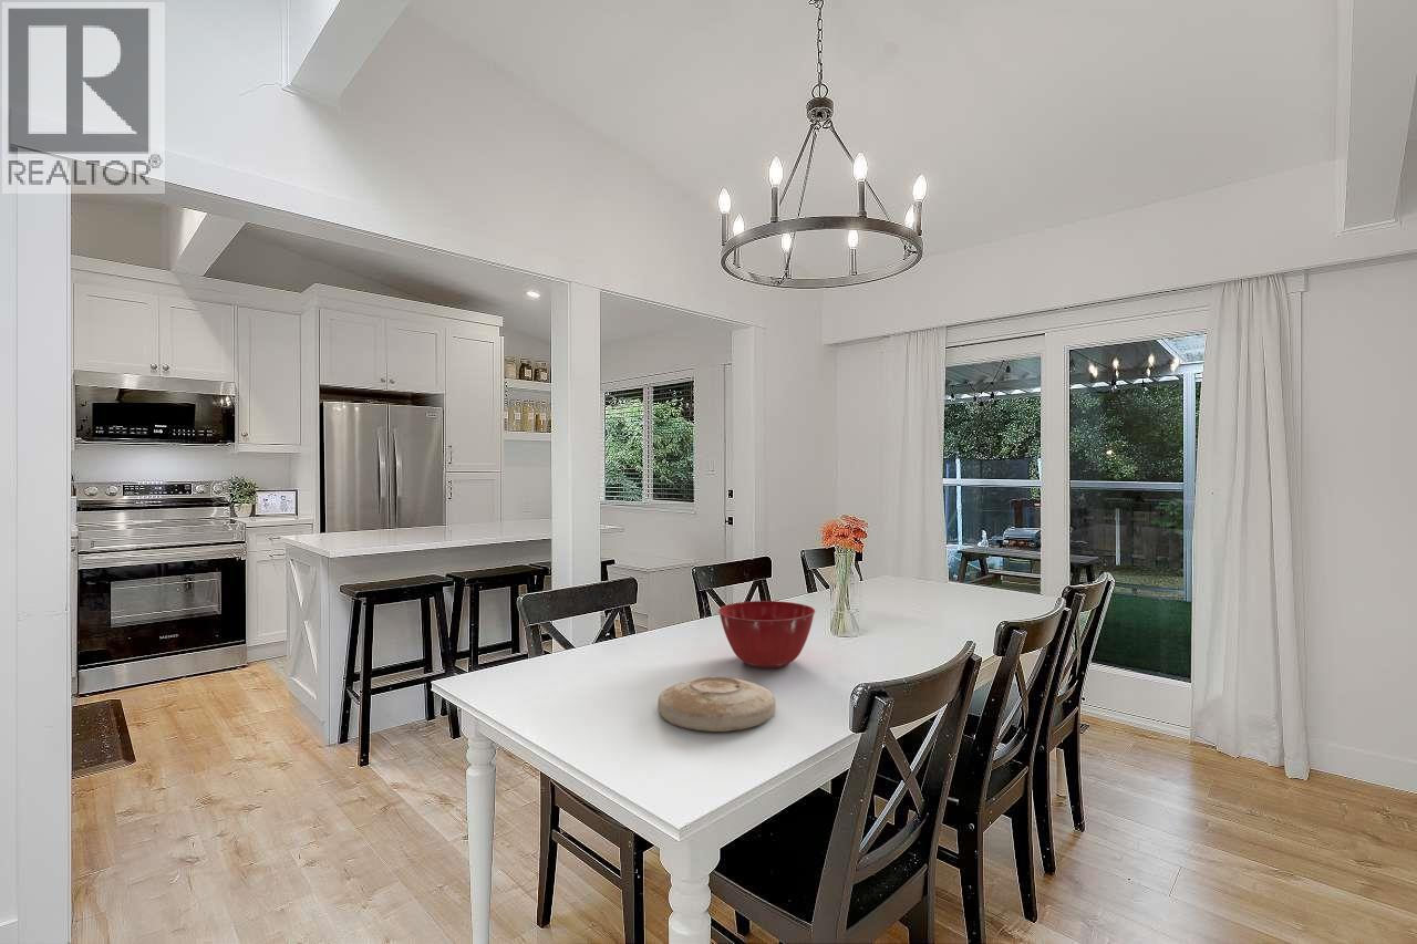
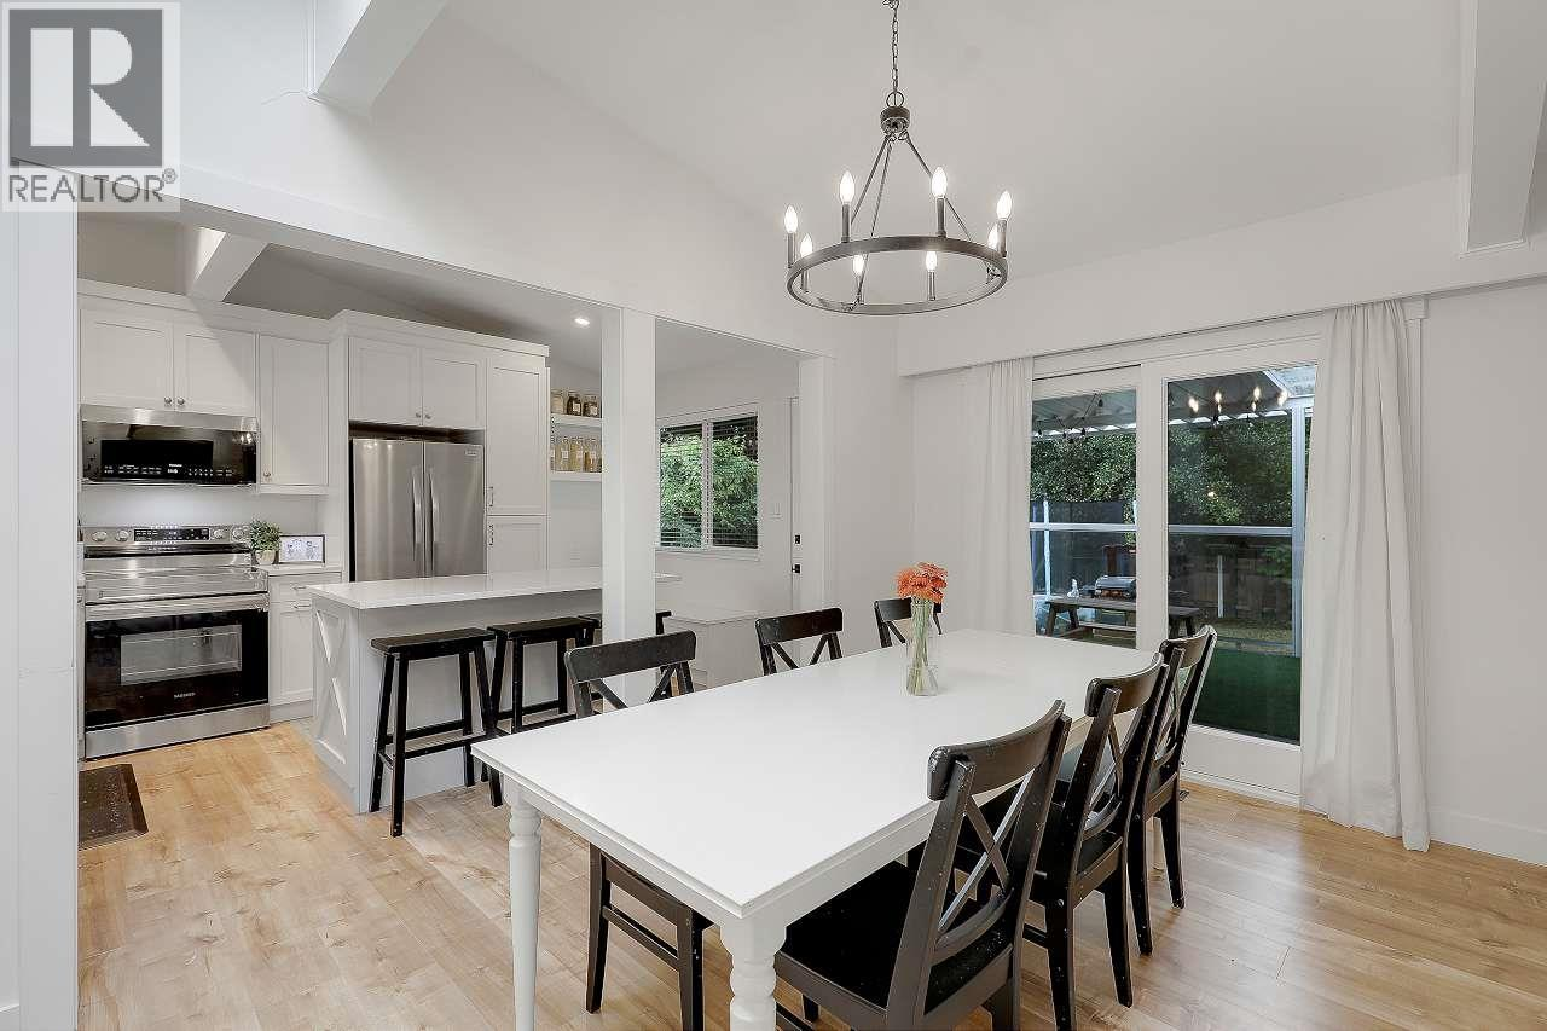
- plate [656,676,777,733]
- mixing bowl [717,600,817,670]
